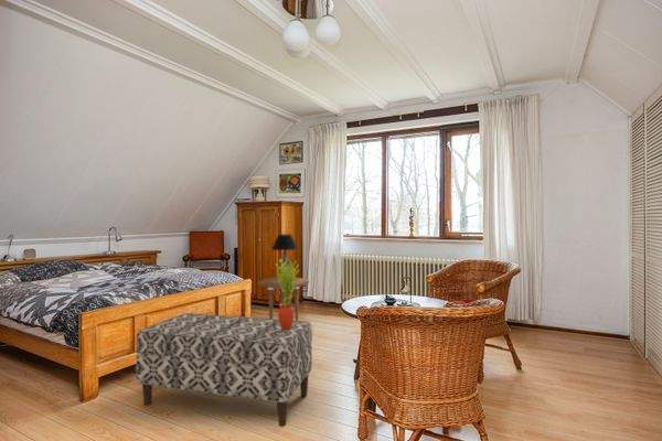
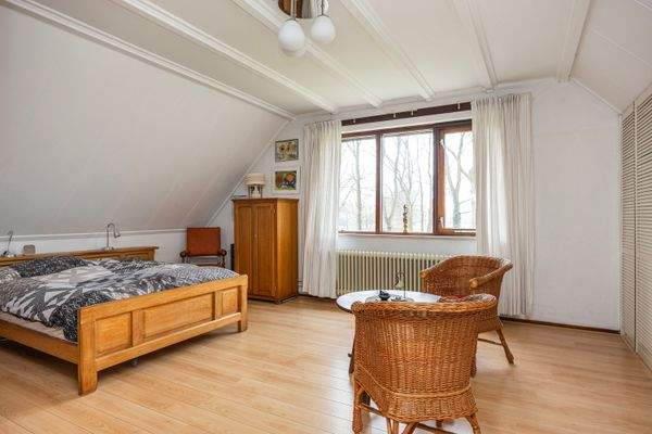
- side table [257,276,310,321]
- potted plant [275,257,300,330]
- table lamp [270,234,299,277]
- bench [135,312,313,428]
